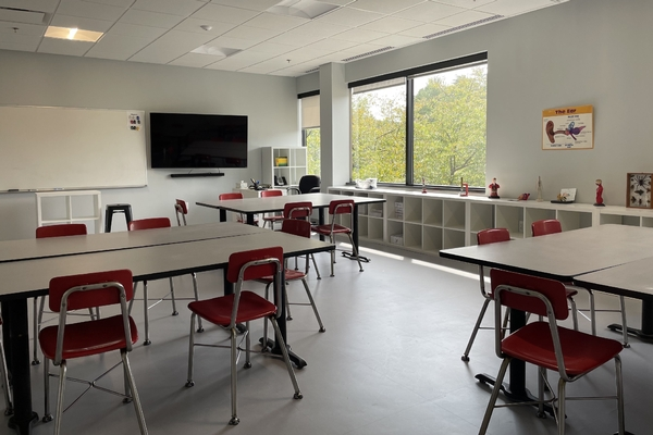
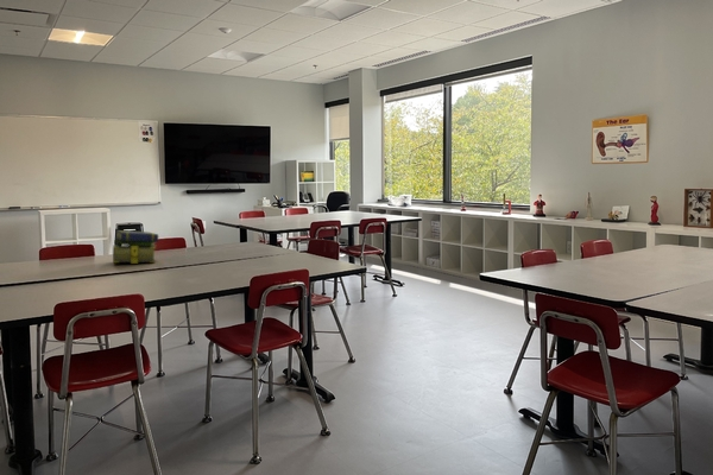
+ stack of books [112,229,159,265]
